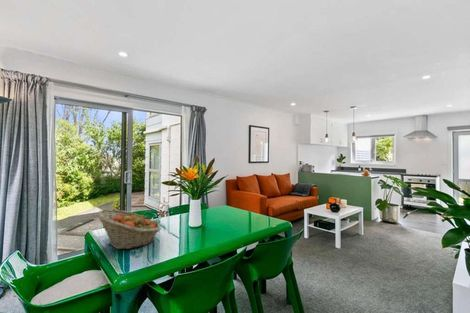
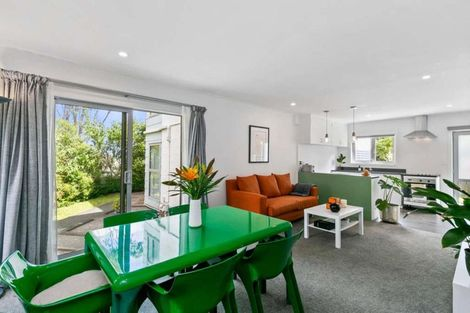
- fruit basket [95,208,162,250]
